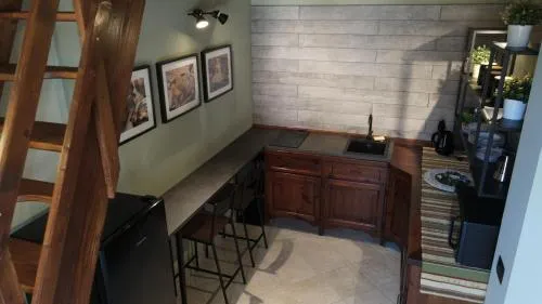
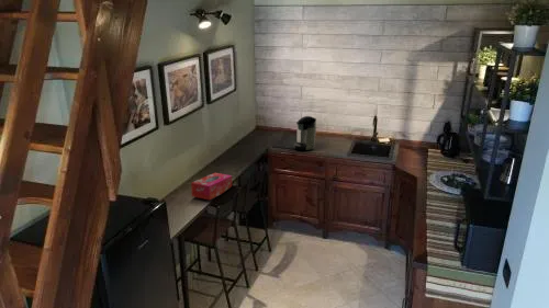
+ tissue box [190,172,233,201]
+ coffee maker [293,115,317,151]
